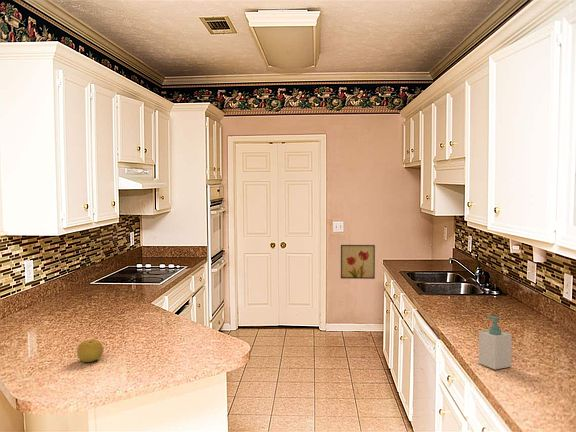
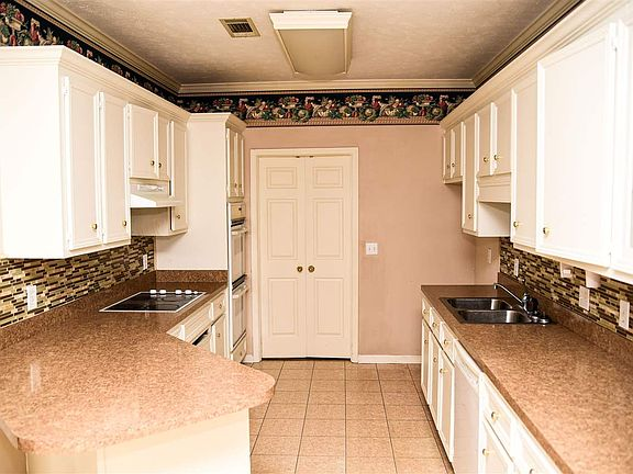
- fruit [76,339,104,363]
- wall art [340,244,376,280]
- soap bottle [478,314,513,370]
